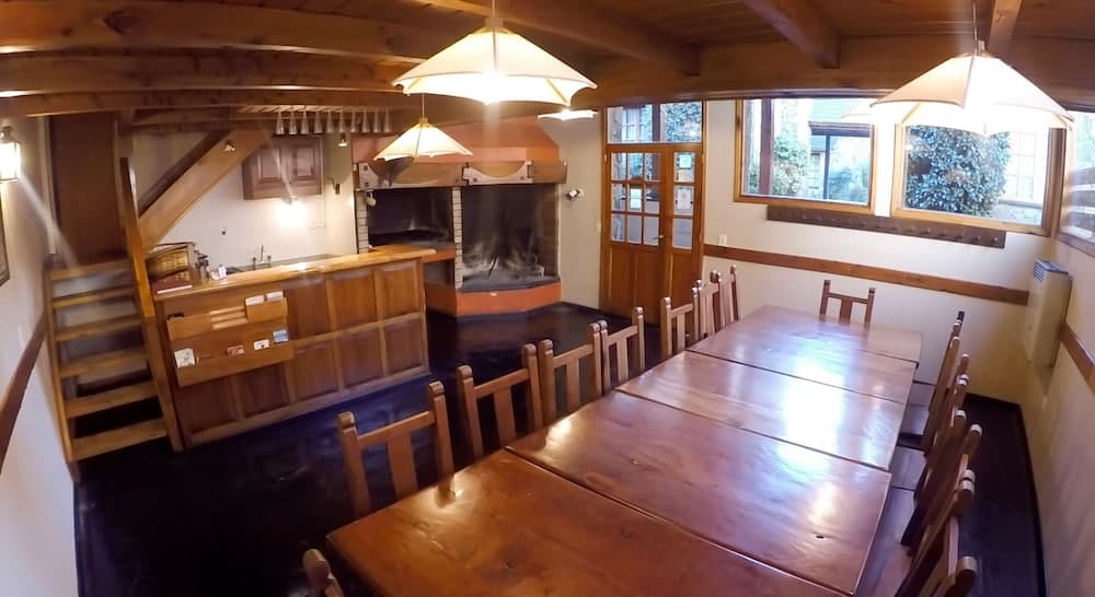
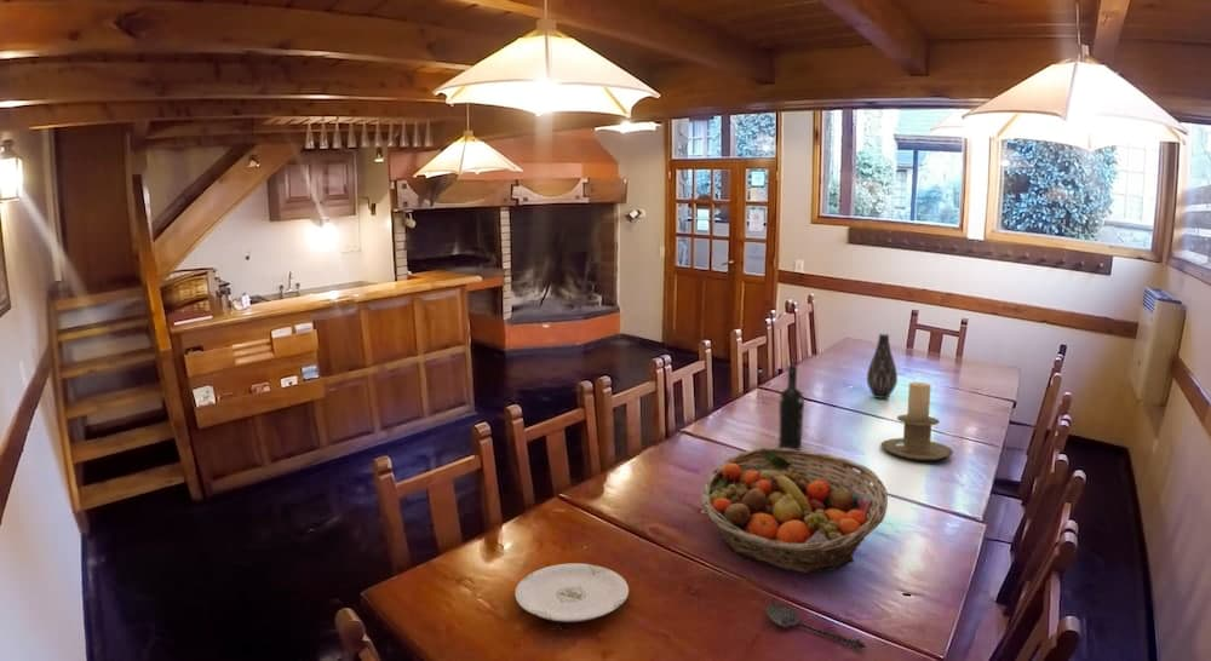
+ spoon [765,602,867,650]
+ vase [866,333,899,401]
+ wine bottle [779,364,805,450]
+ plate [513,562,630,623]
+ candle holder [879,381,954,461]
+ fruit basket [700,447,889,574]
